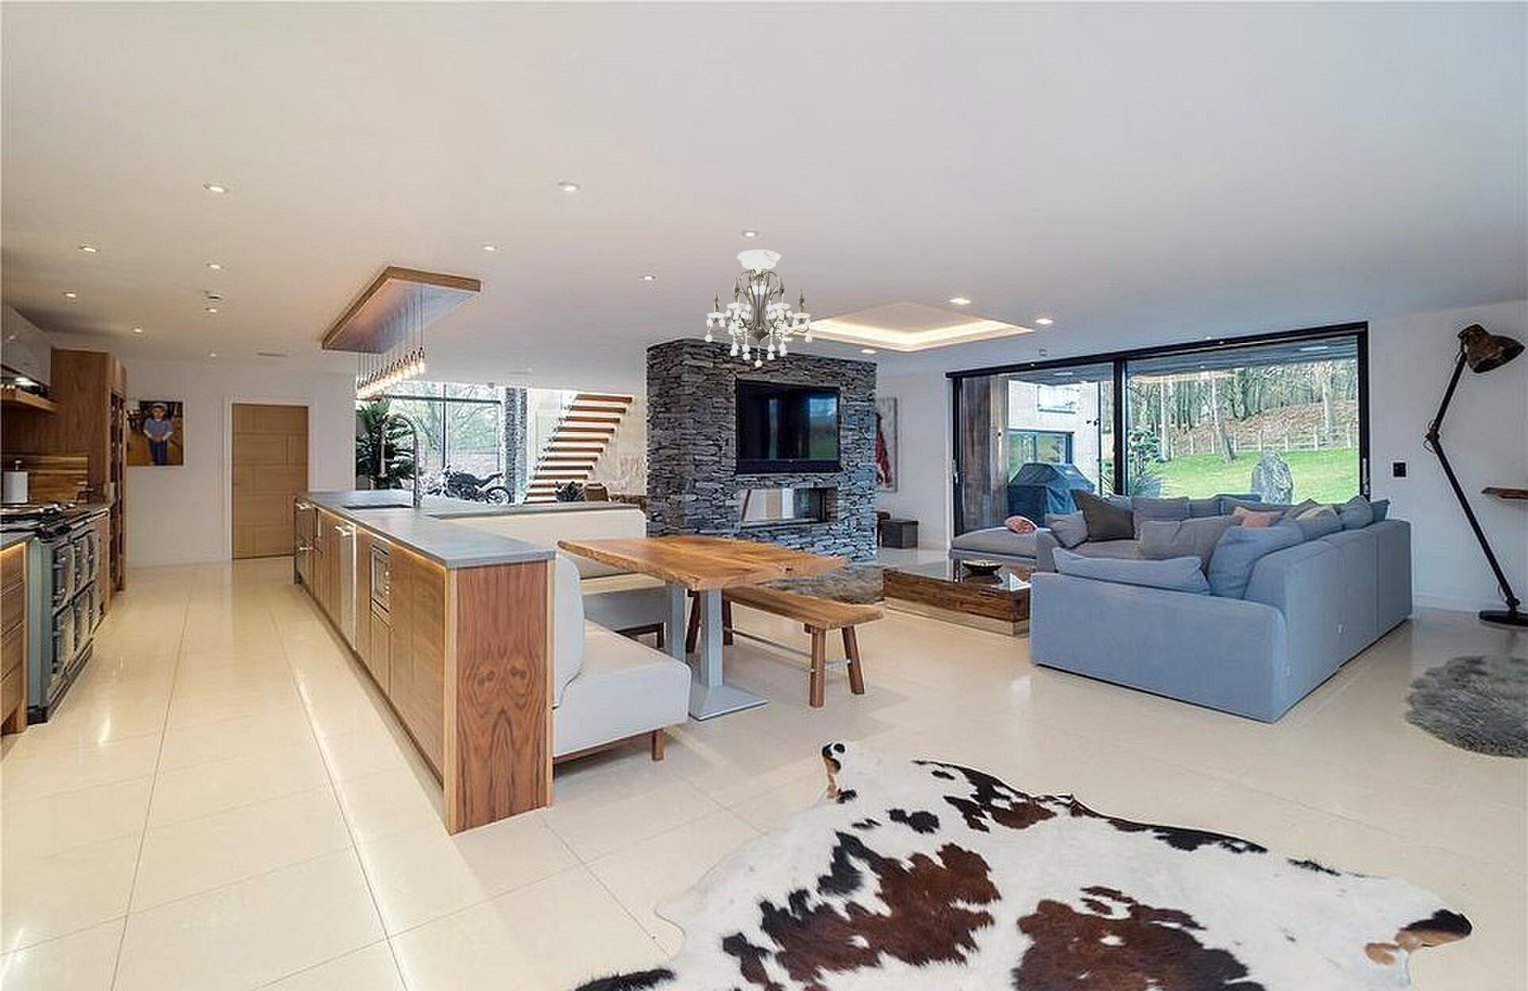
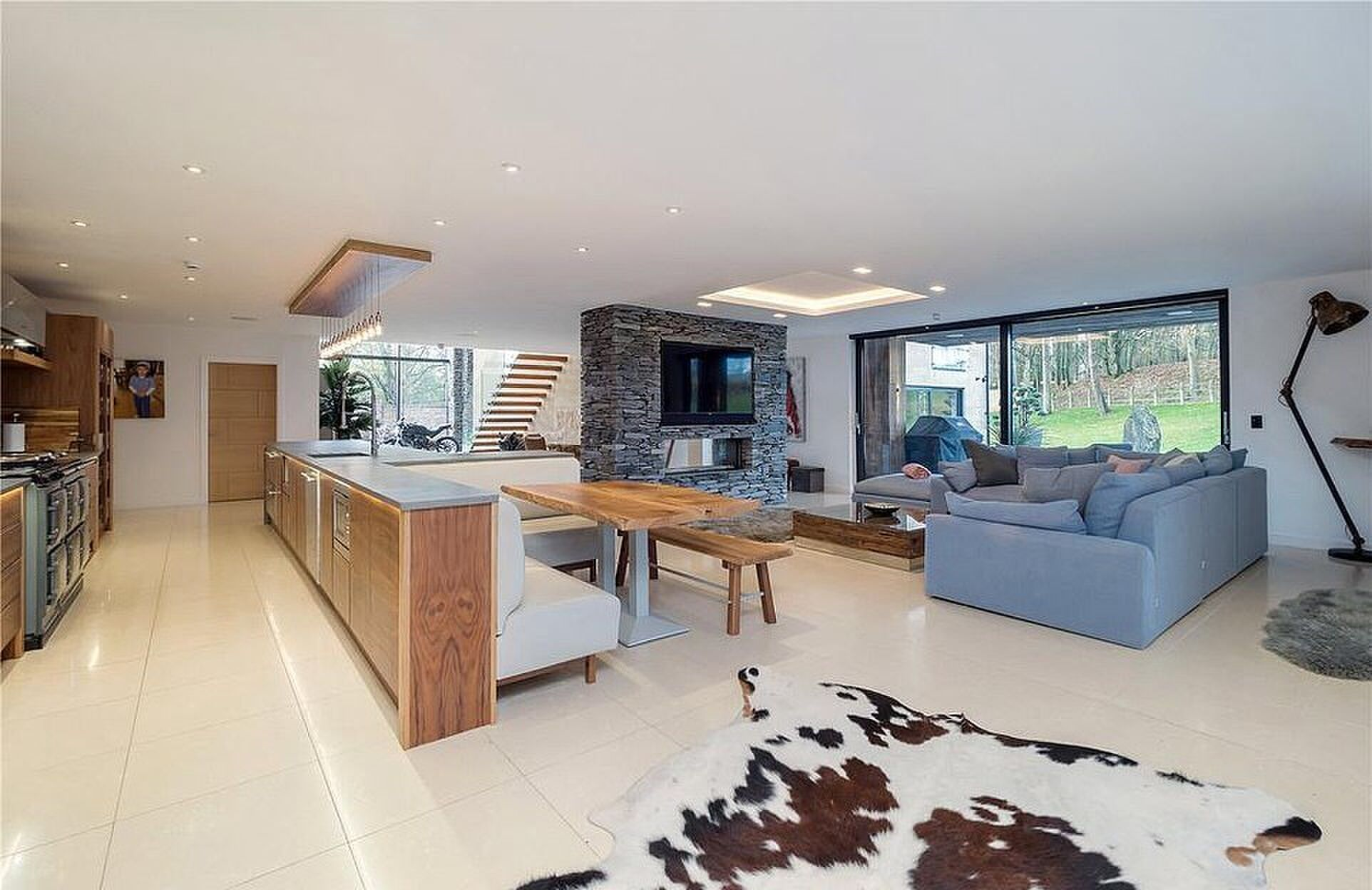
- chandelier [705,249,813,367]
